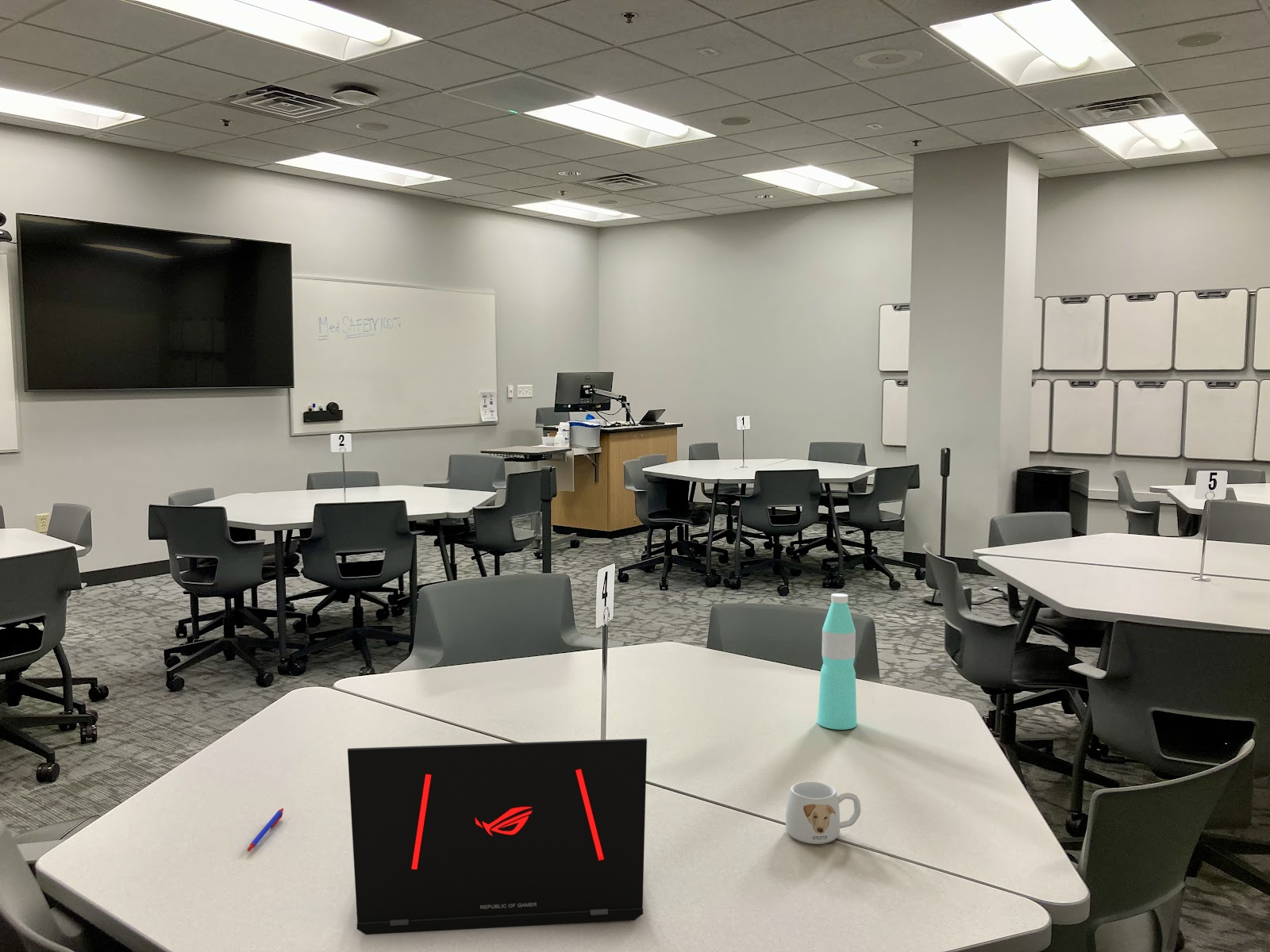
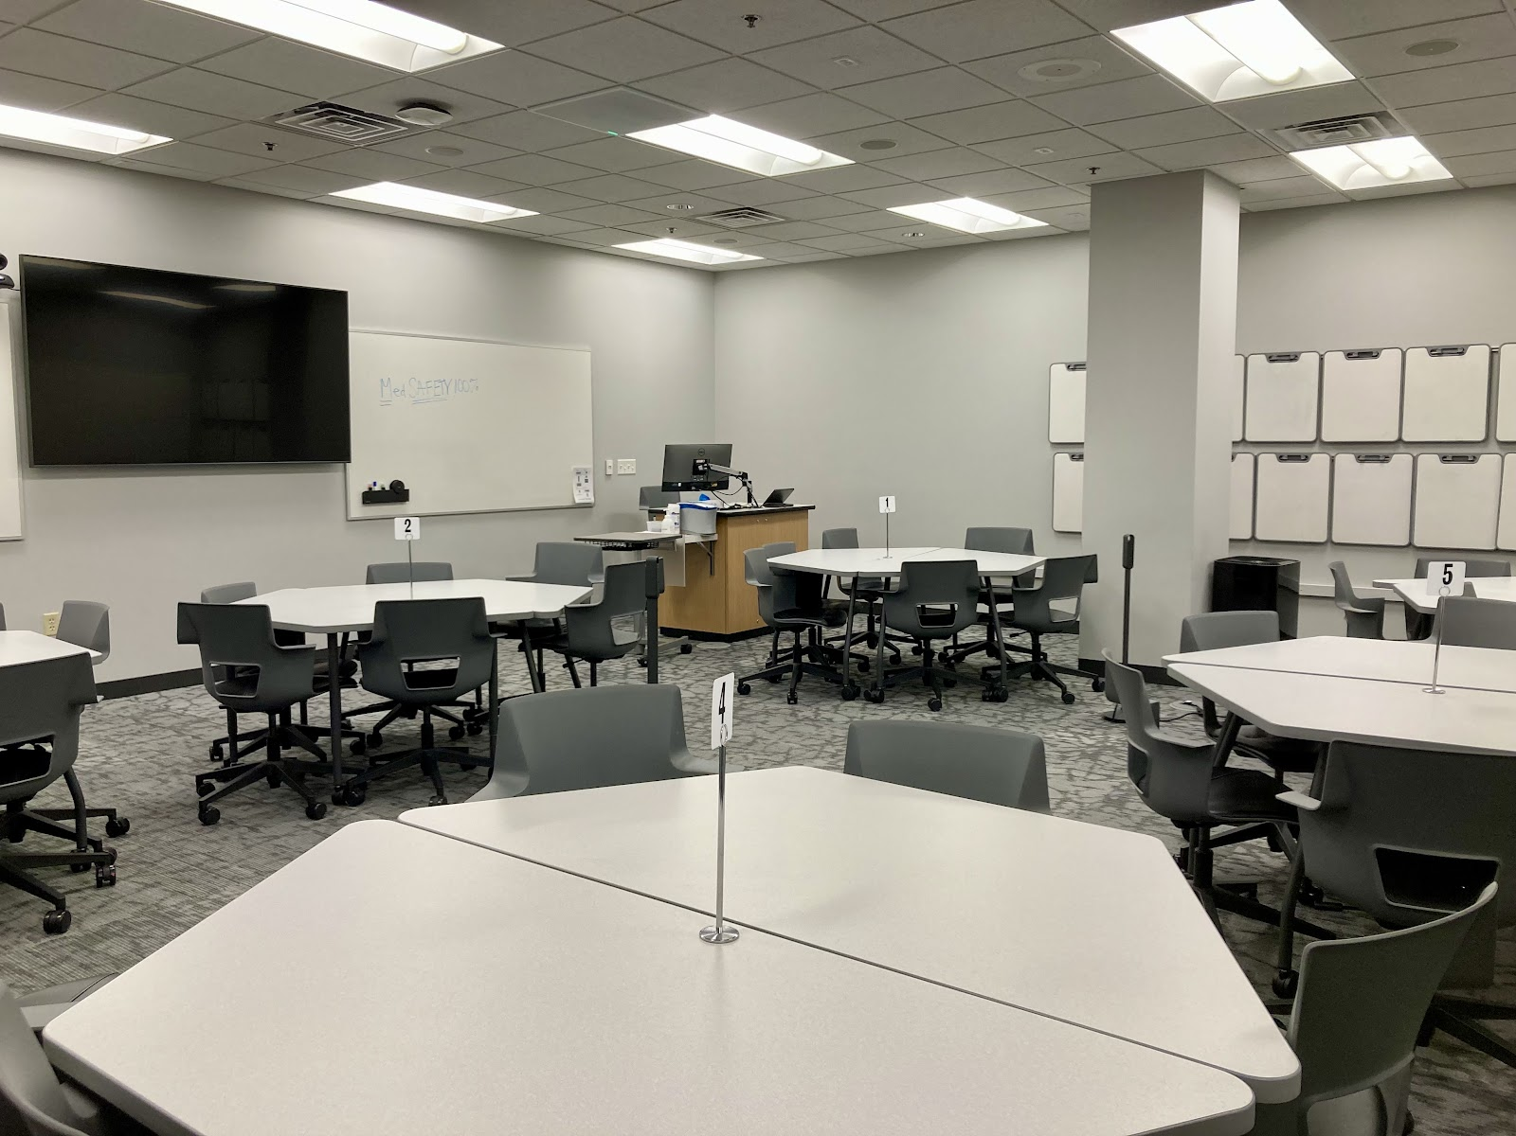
- pen [246,808,284,853]
- laptop [347,738,648,935]
- mug [785,781,861,845]
- water bottle [817,593,857,731]
